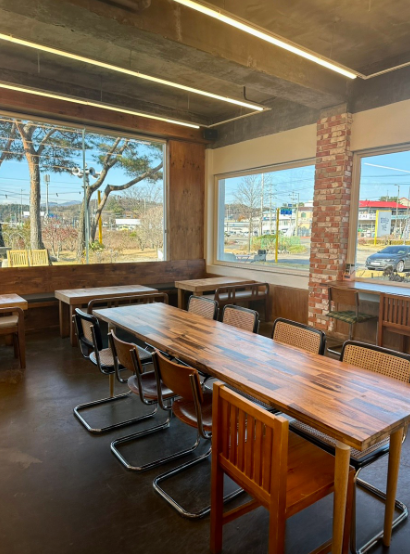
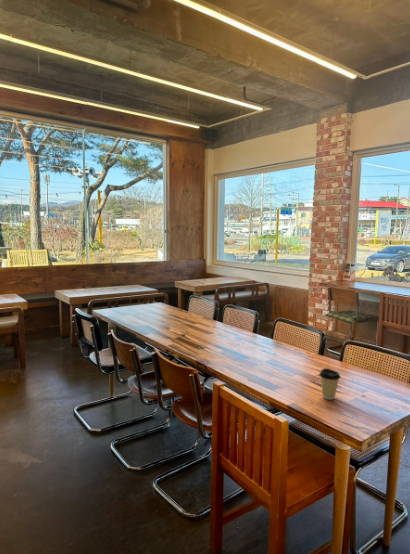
+ coffee cup [318,367,341,401]
